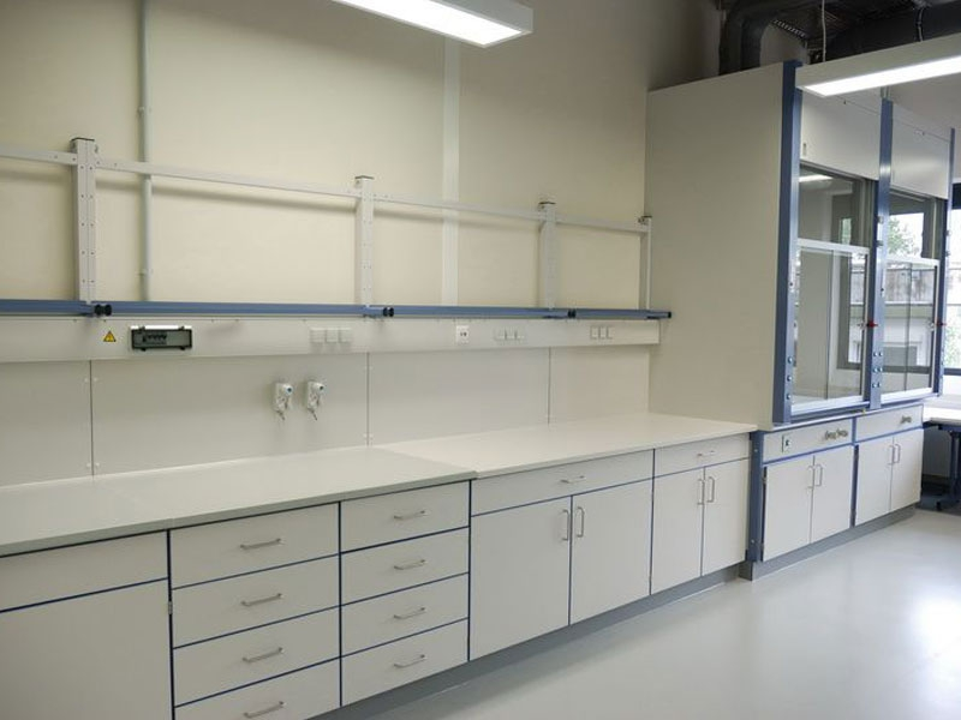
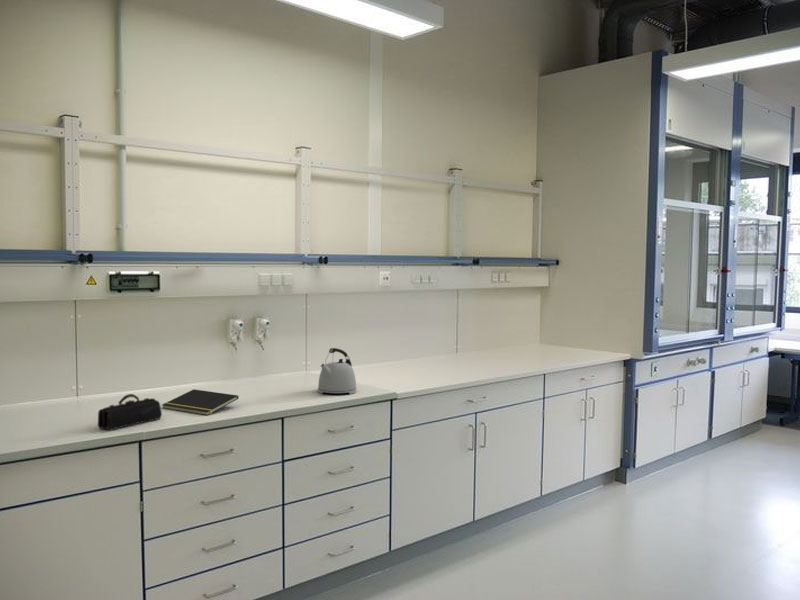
+ kettle [317,347,357,395]
+ notepad [161,388,240,416]
+ pencil case [97,393,163,431]
